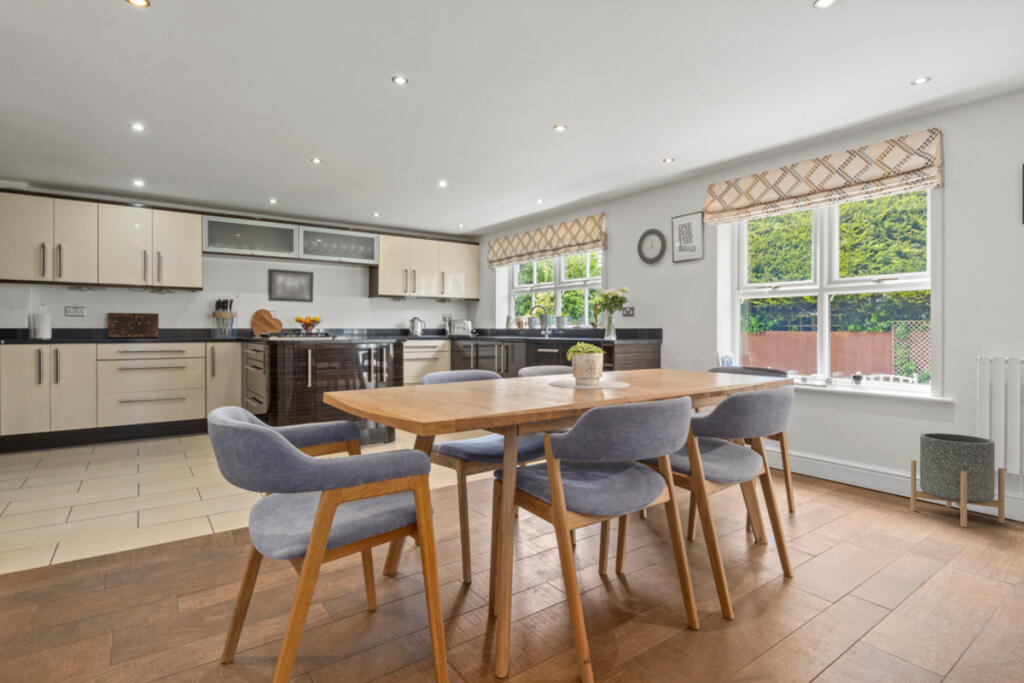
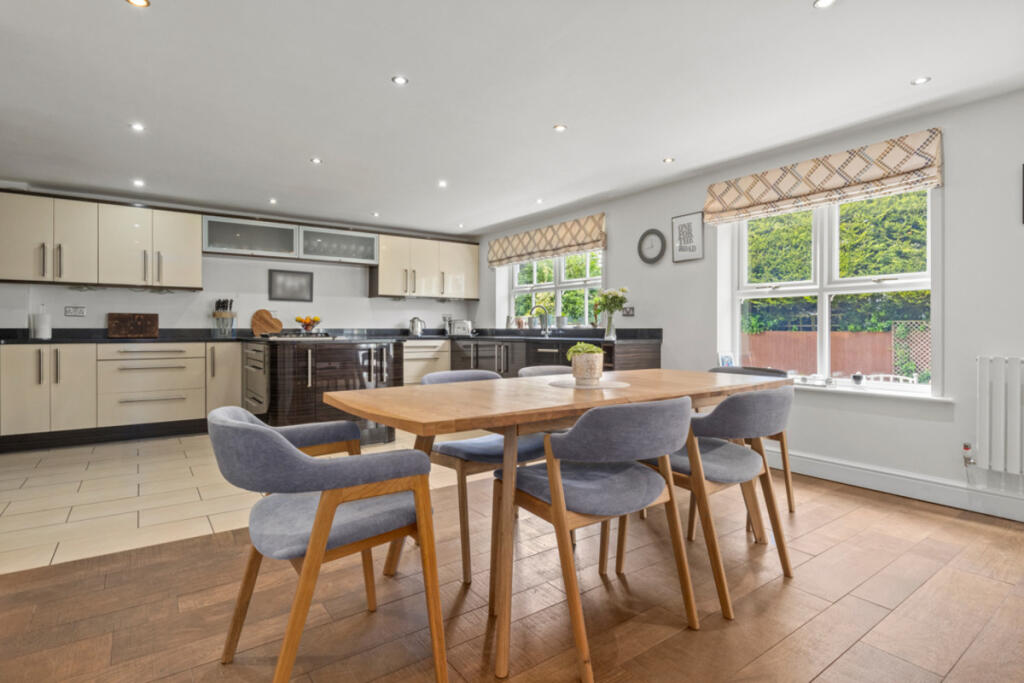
- planter [910,432,1006,528]
